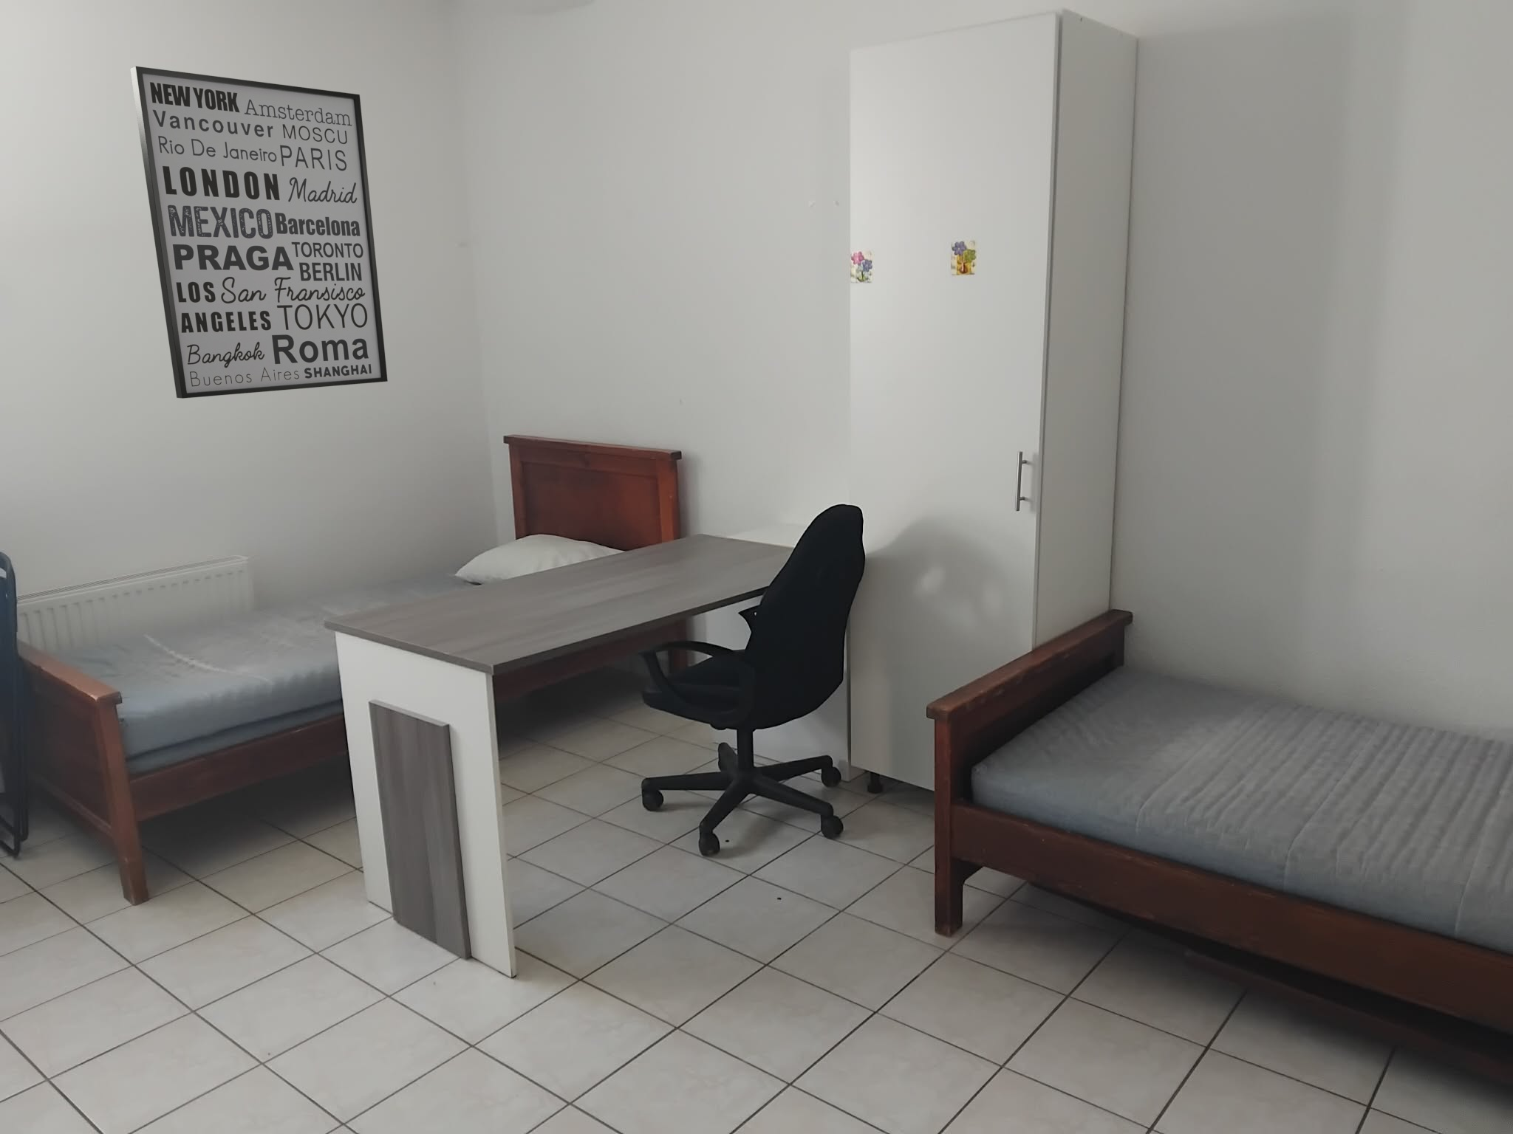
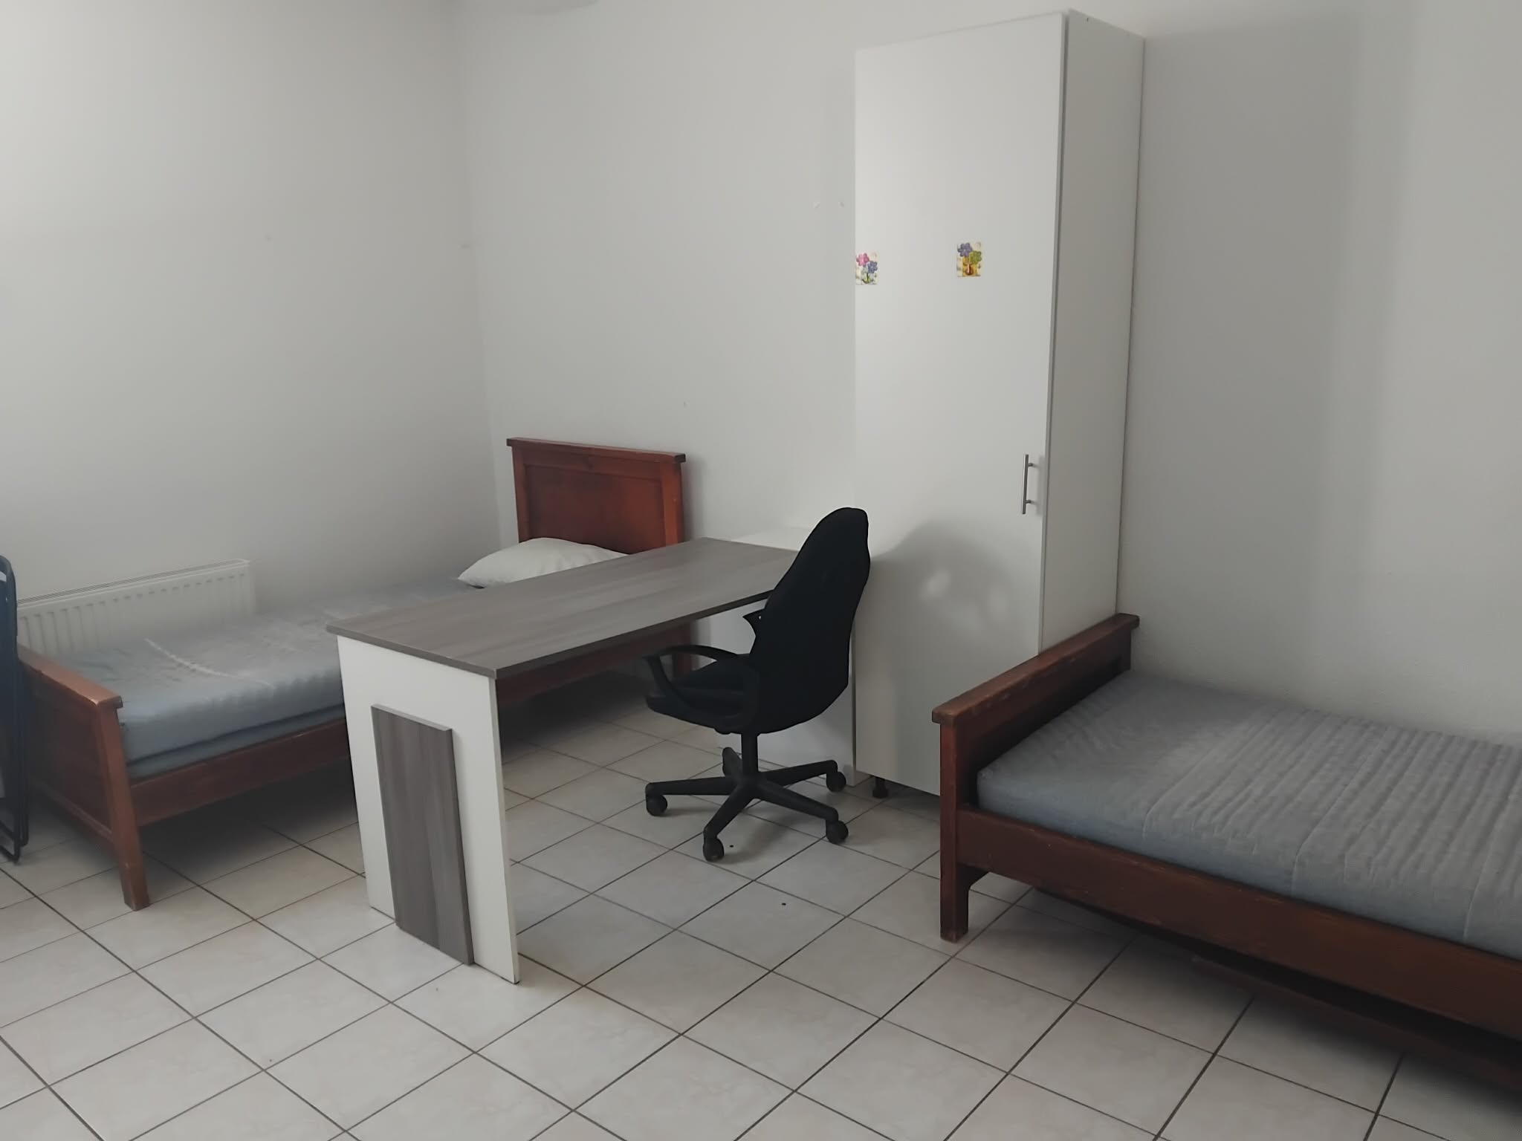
- wall art [130,66,388,399]
